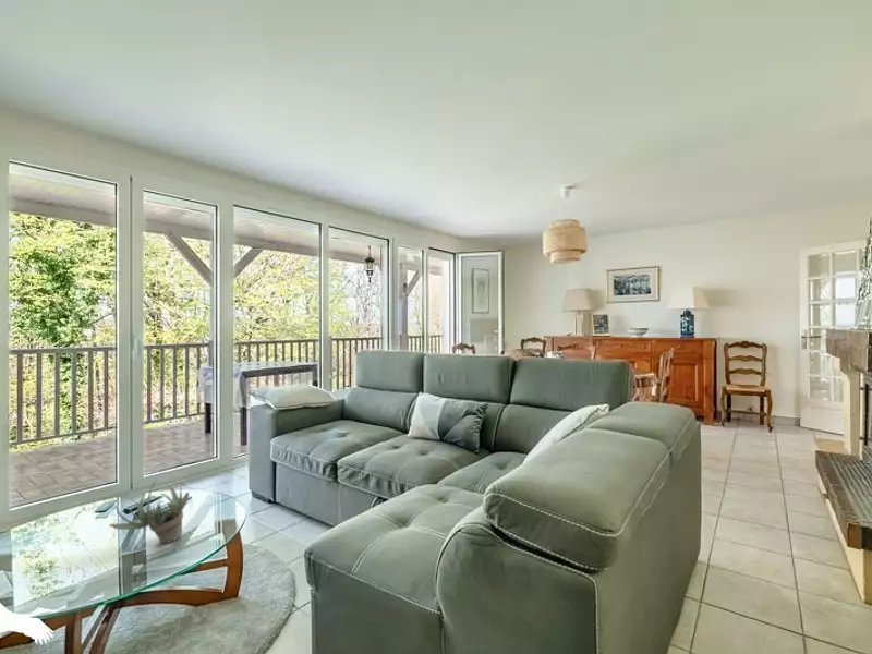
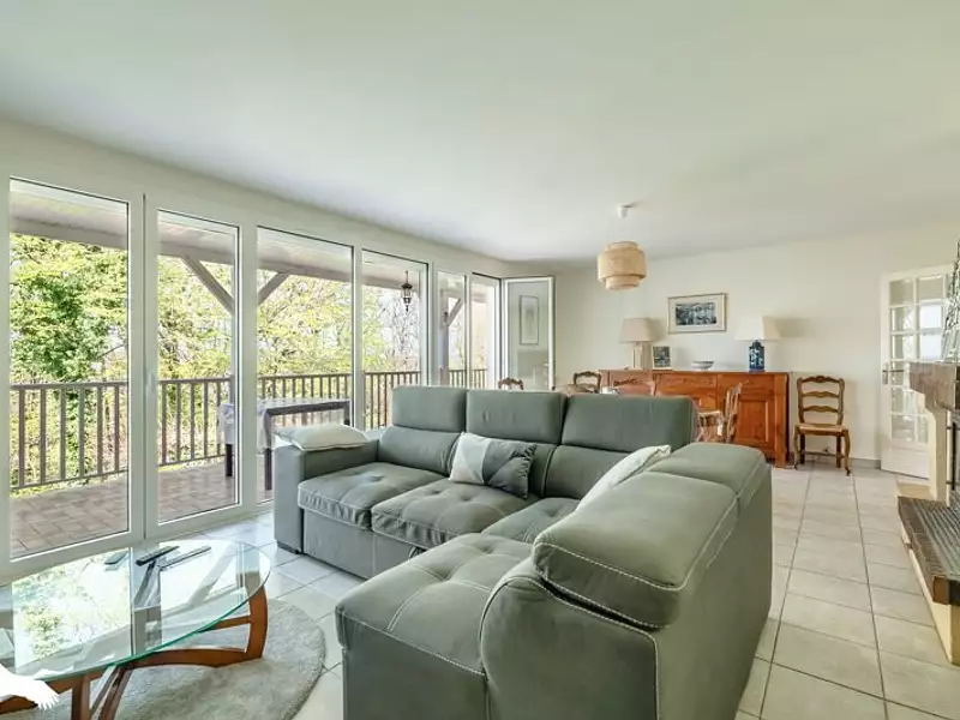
- succulent plant [108,480,190,544]
